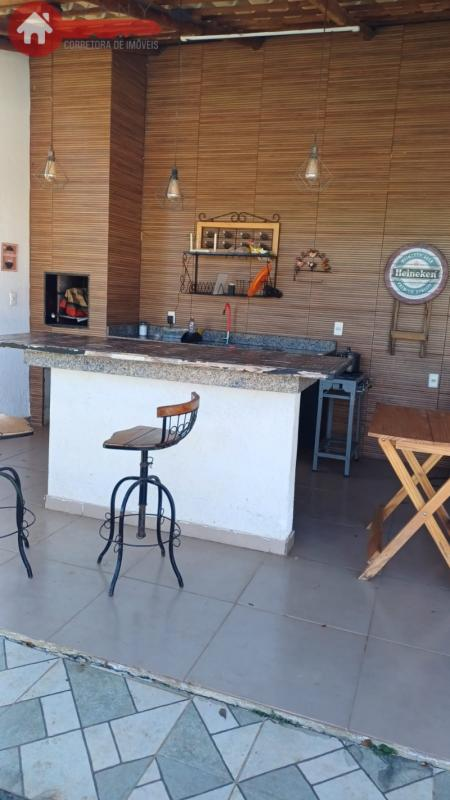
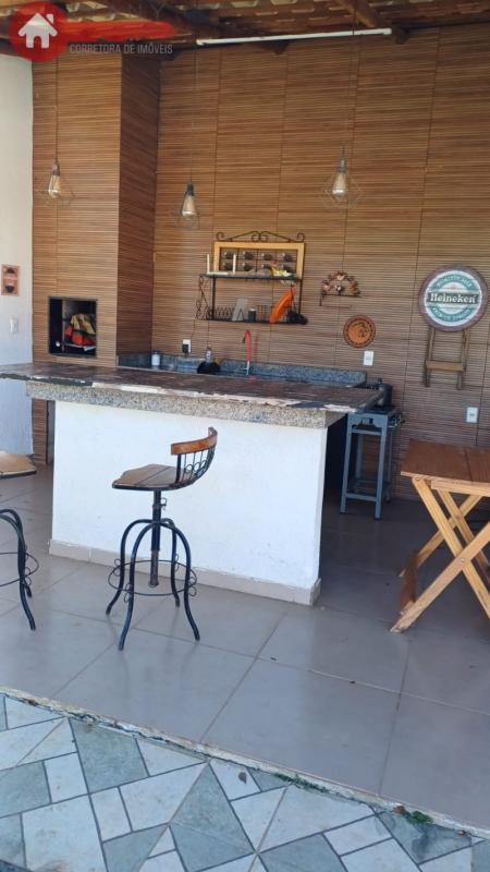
+ decorative plate [342,314,377,349]
